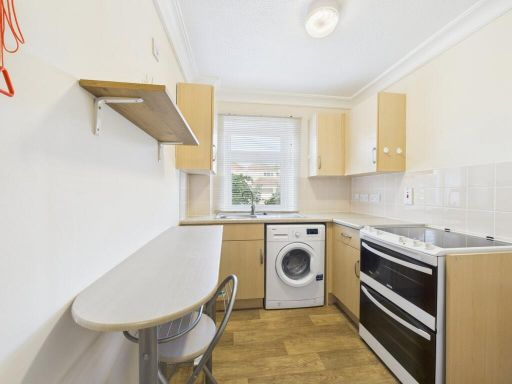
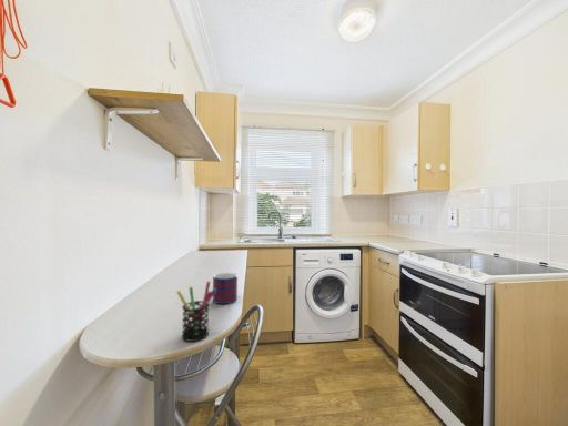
+ pen holder [175,280,216,343]
+ mug [212,272,239,305]
